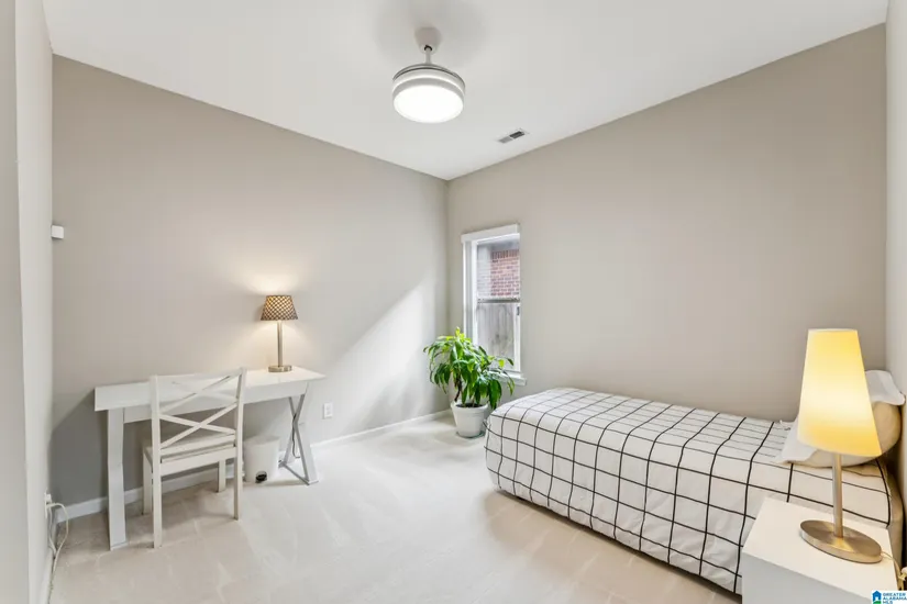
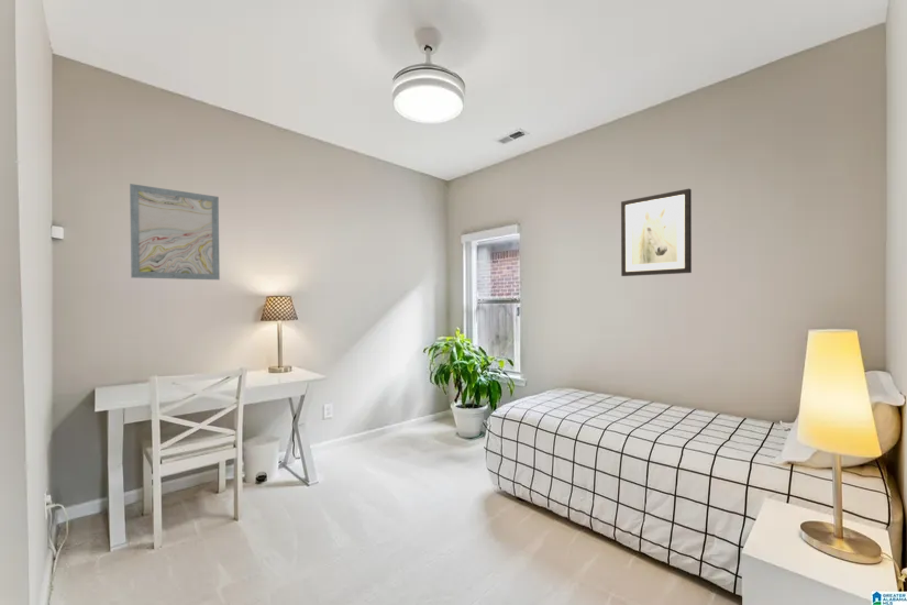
+ wall art [620,188,693,277]
+ wall art [129,183,221,280]
